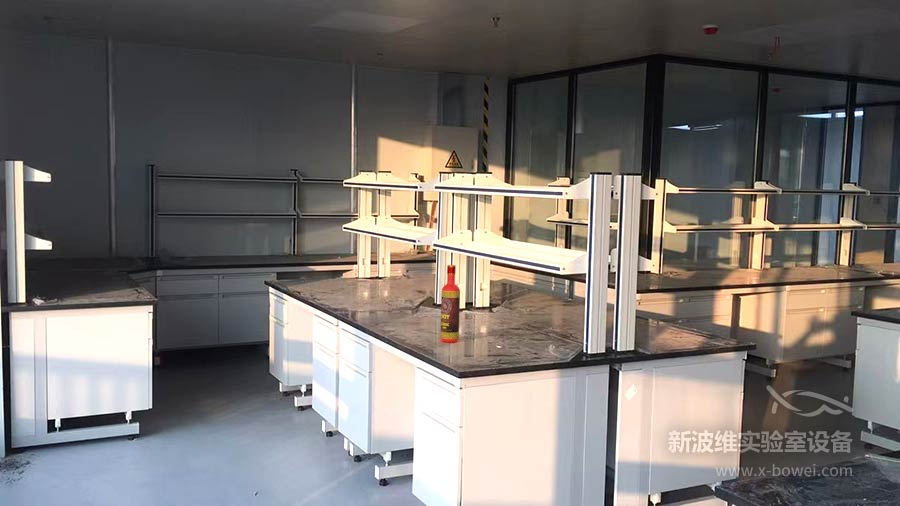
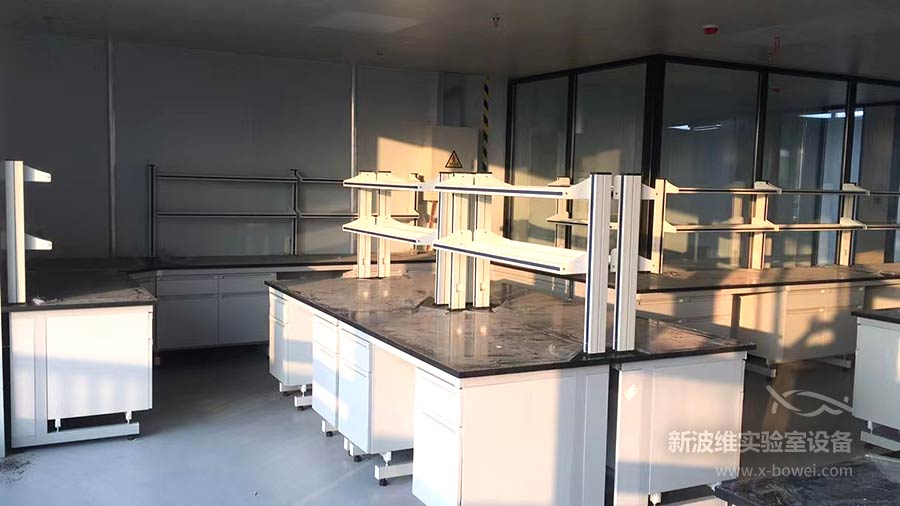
- bottle [440,264,461,343]
